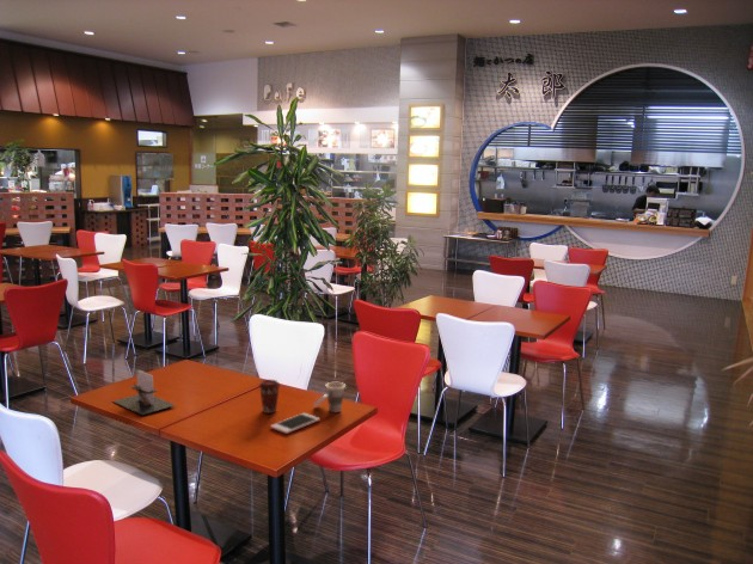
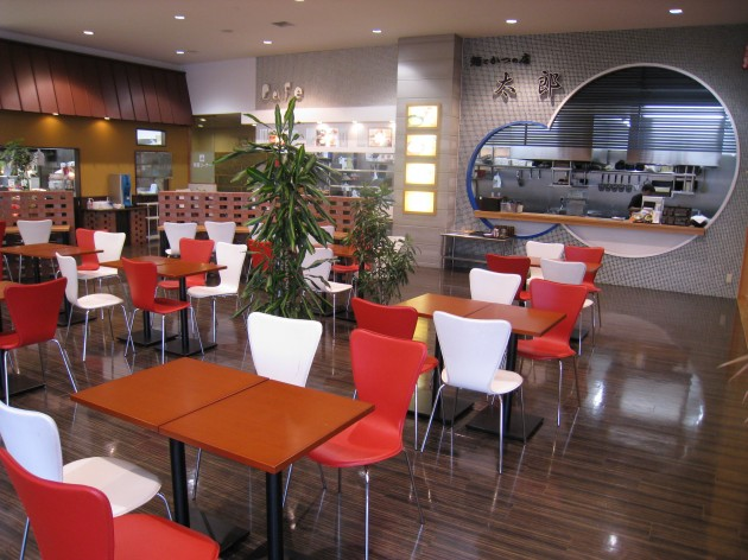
- cup [313,381,347,413]
- coffee cup [258,379,281,415]
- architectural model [112,369,176,416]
- cell phone [269,412,322,435]
